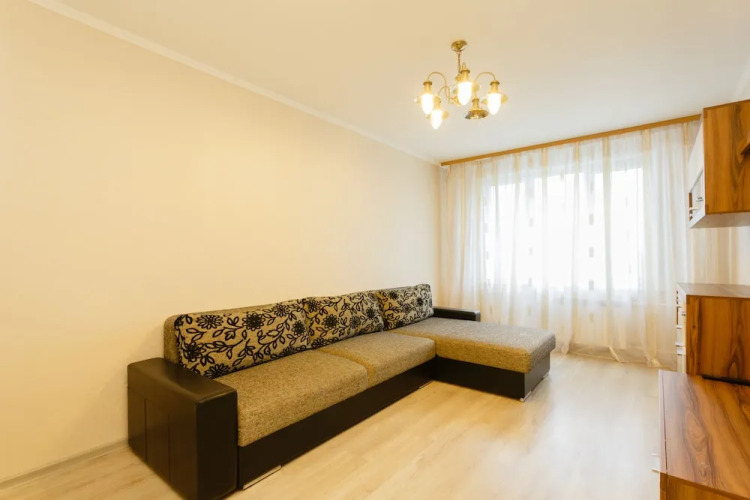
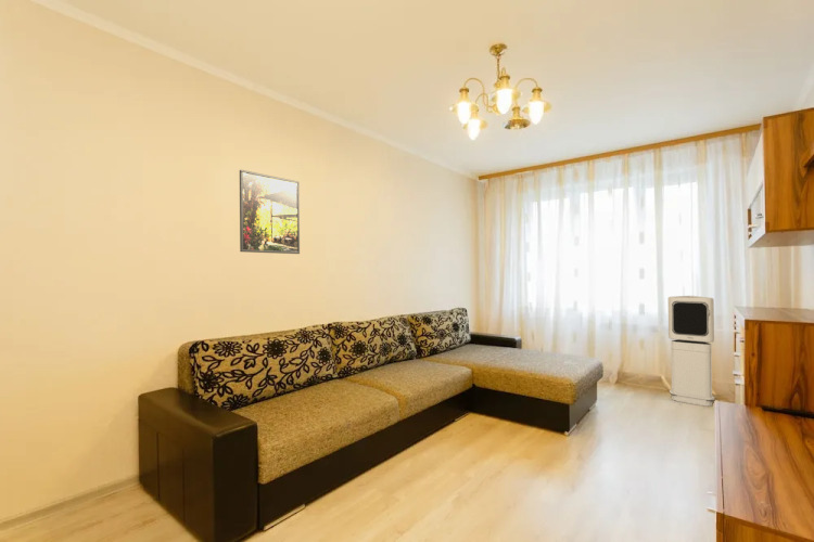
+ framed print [239,169,301,255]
+ air purifier [667,295,716,408]
